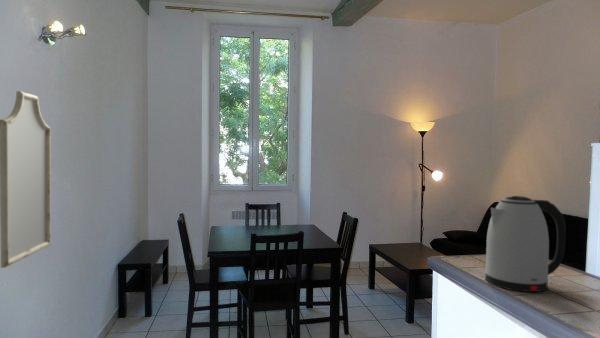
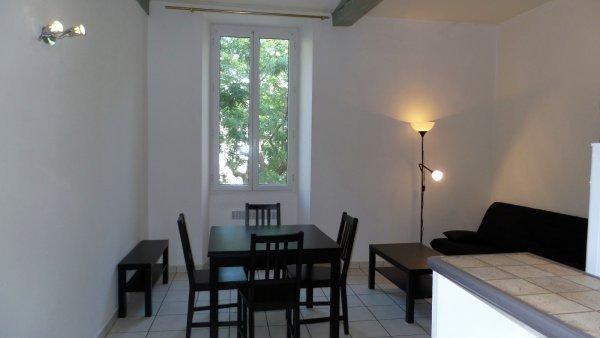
- kettle [484,195,567,293]
- home mirror [0,90,52,269]
